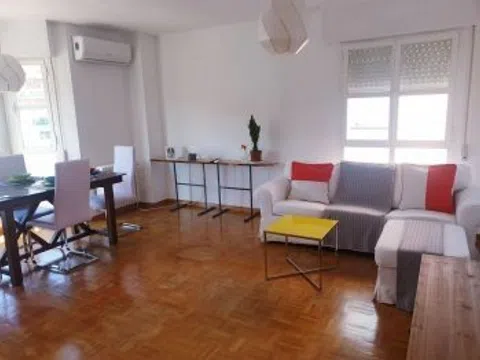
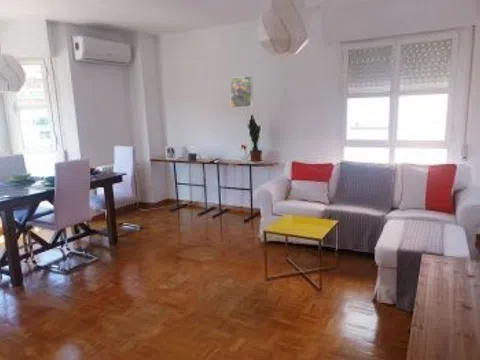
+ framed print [229,75,254,109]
